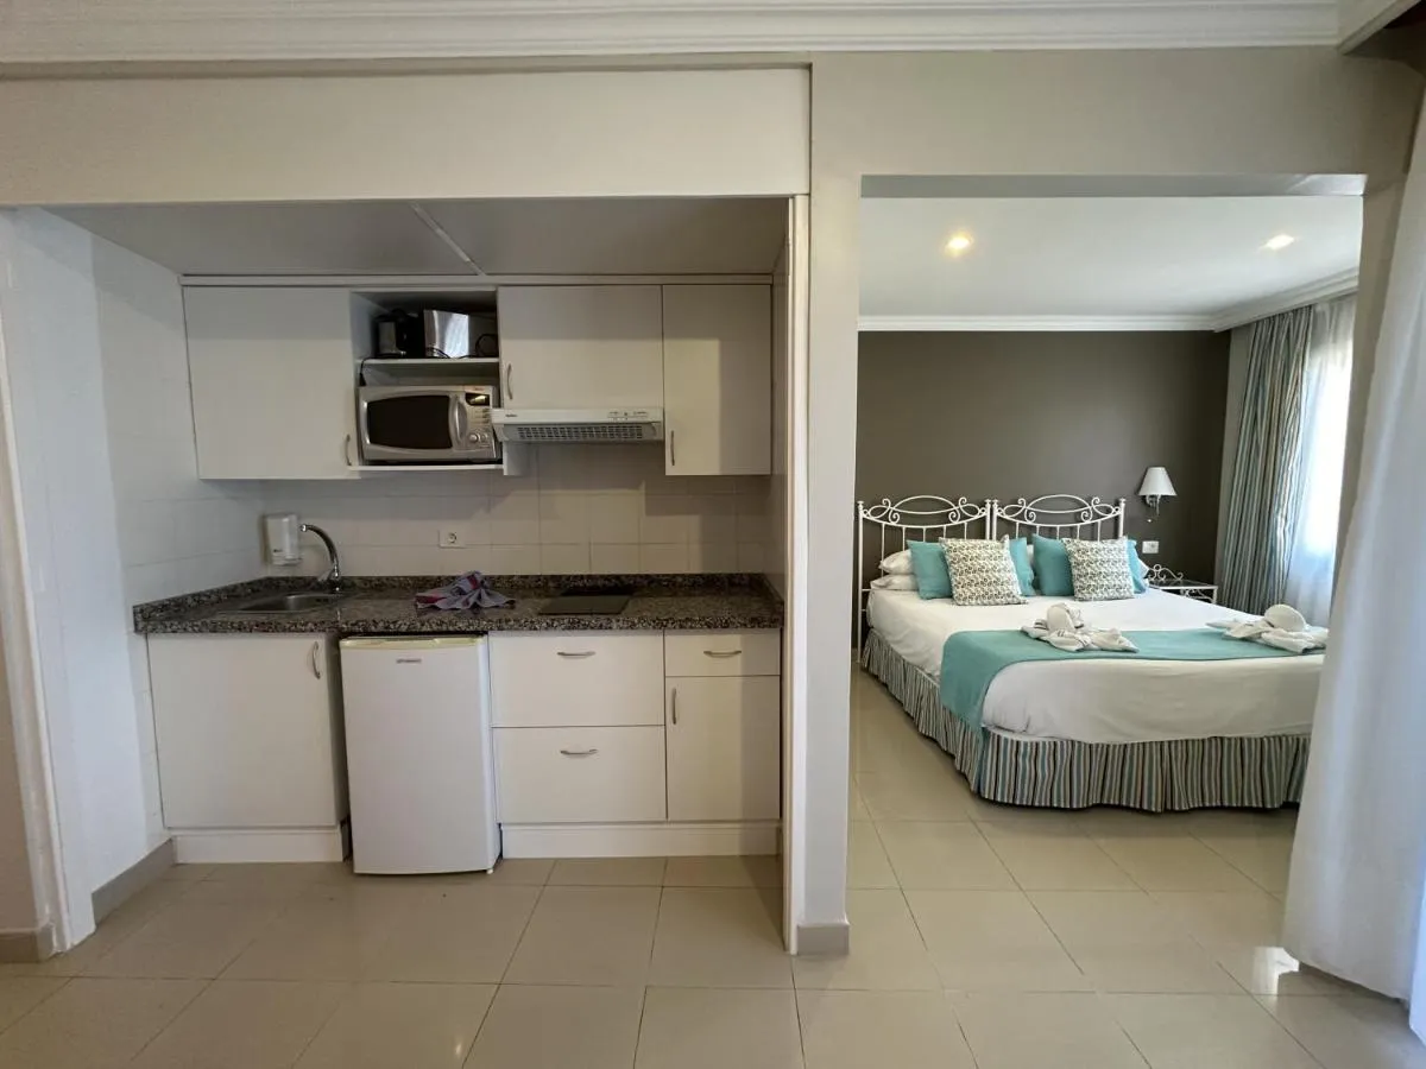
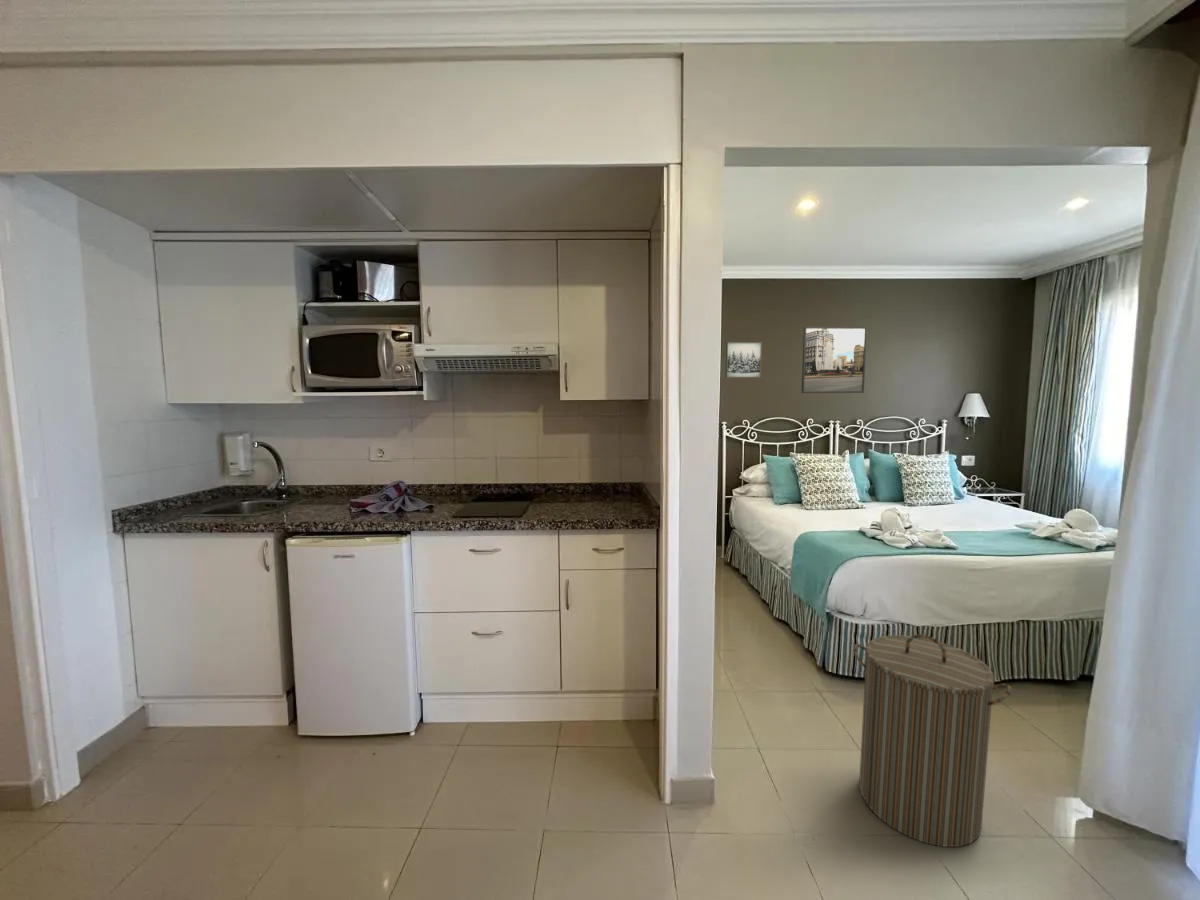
+ laundry hamper [852,633,1013,848]
+ wall art [724,341,763,379]
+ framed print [801,326,868,394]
